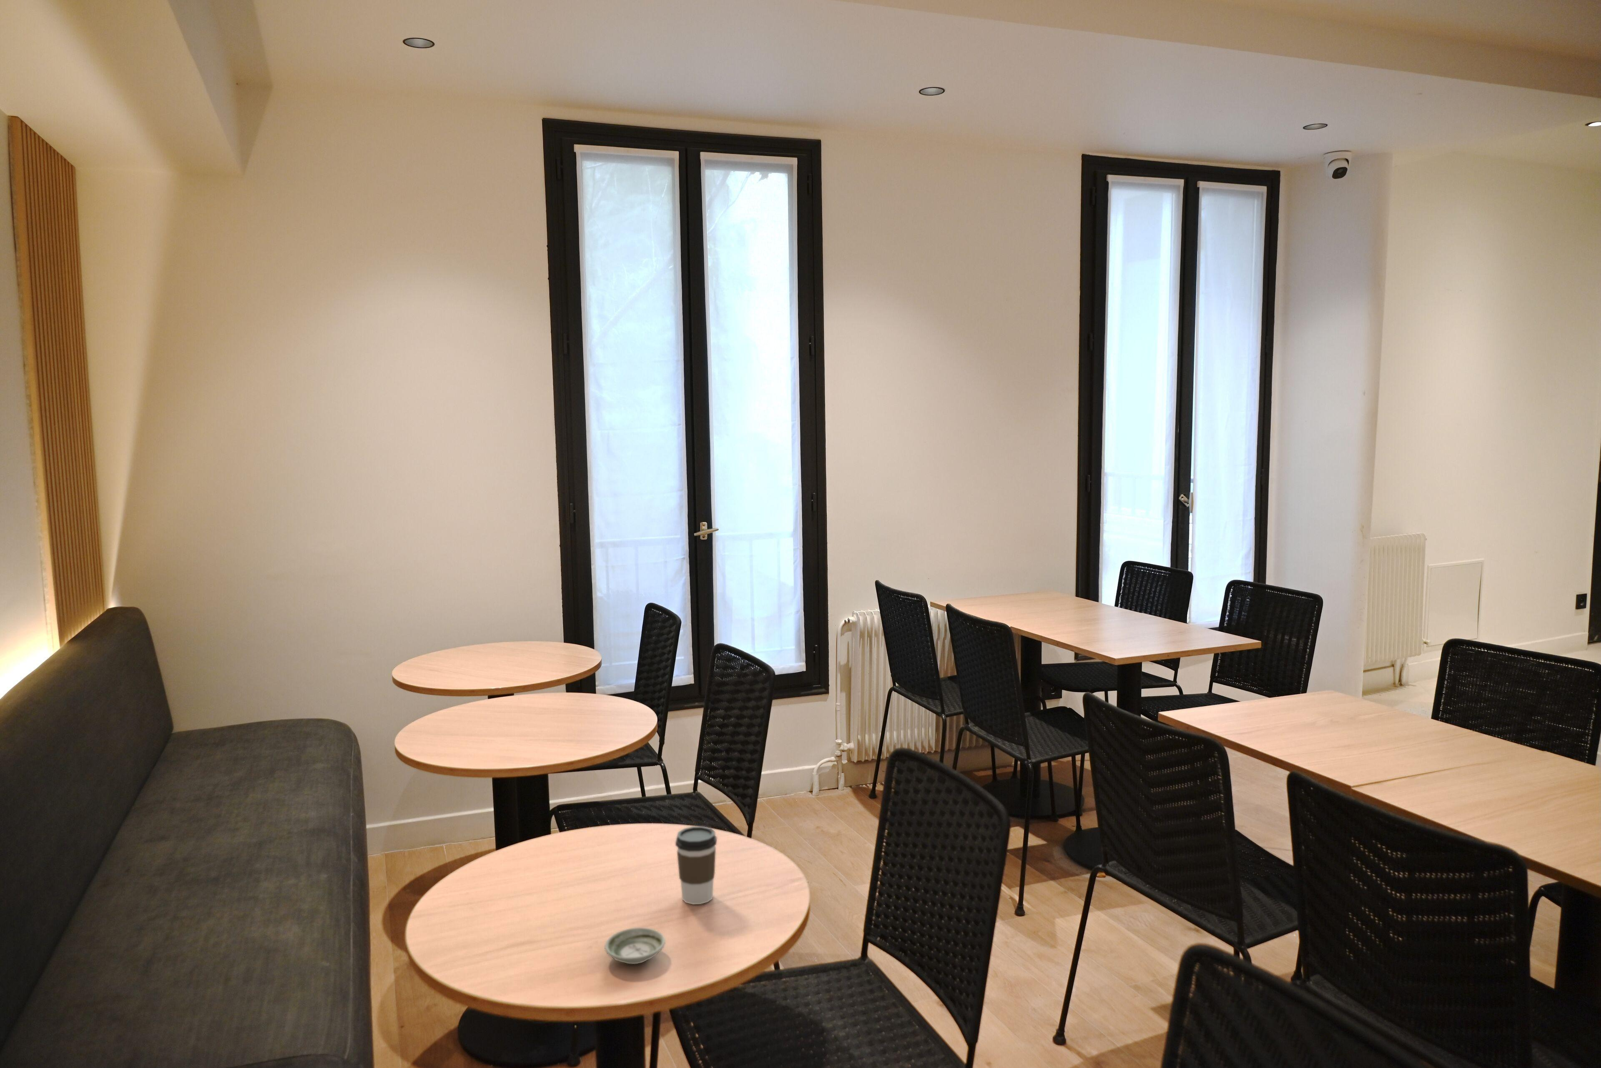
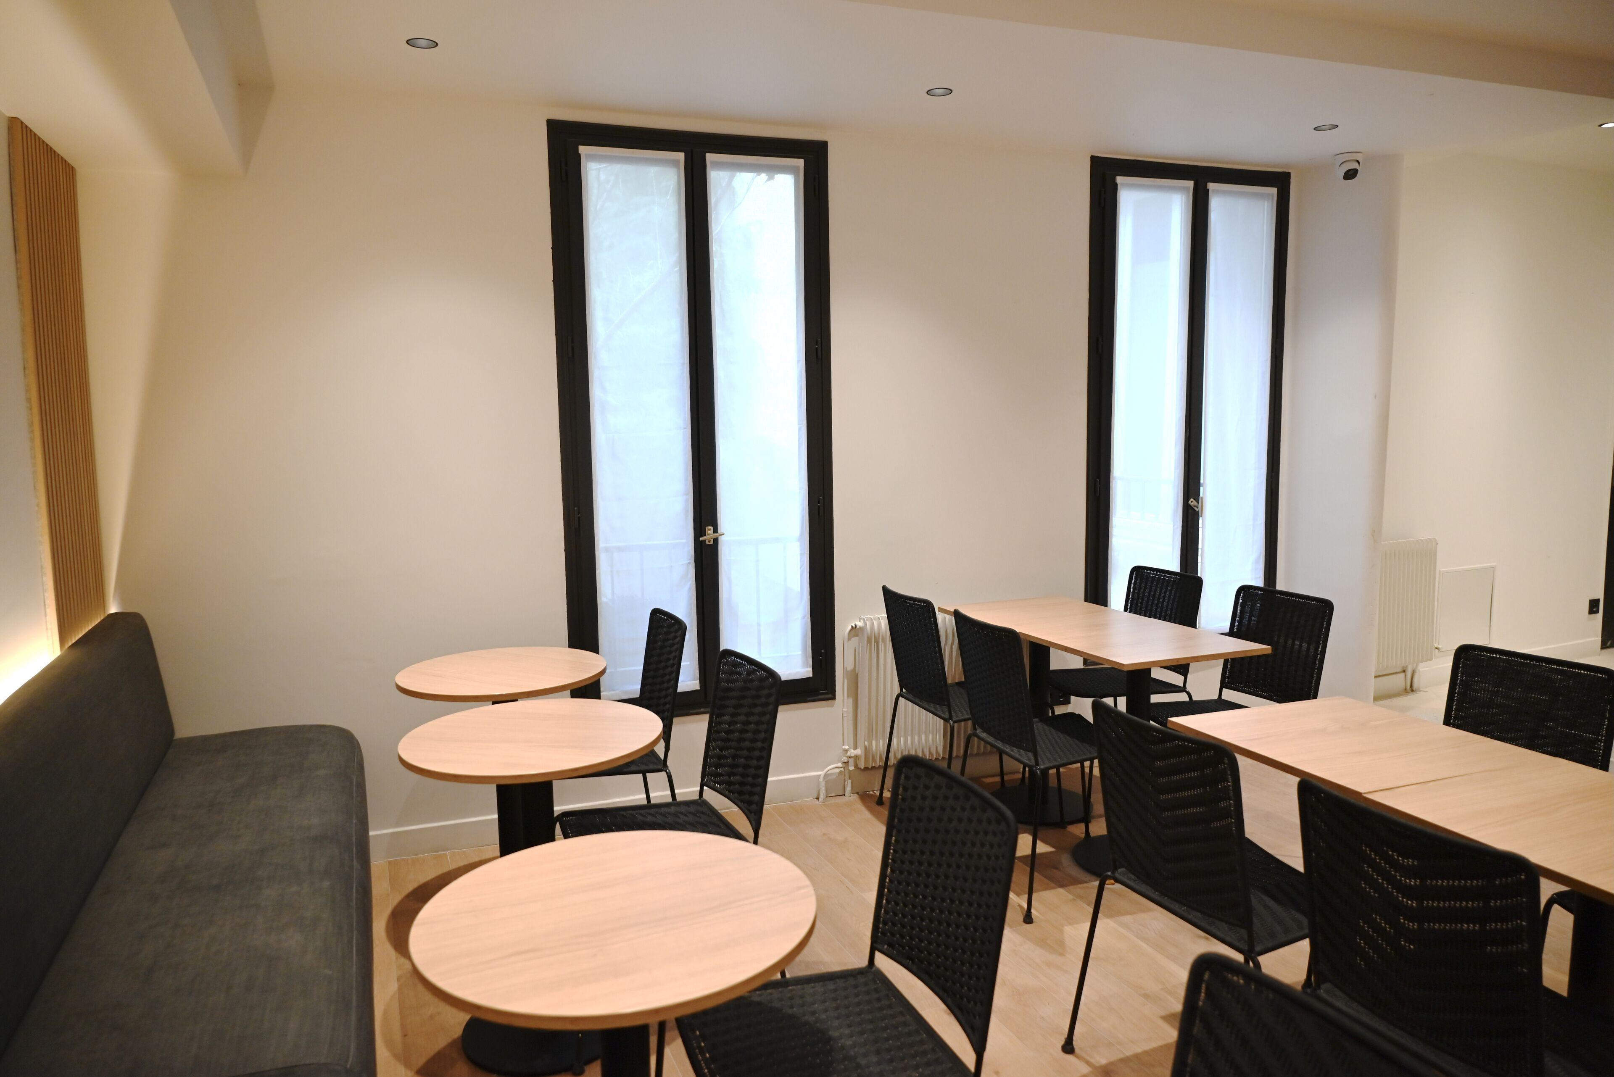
- saucer [604,927,666,964]
- coffee cup [675,826,718,905]
